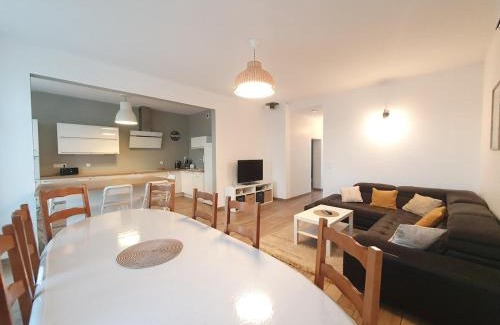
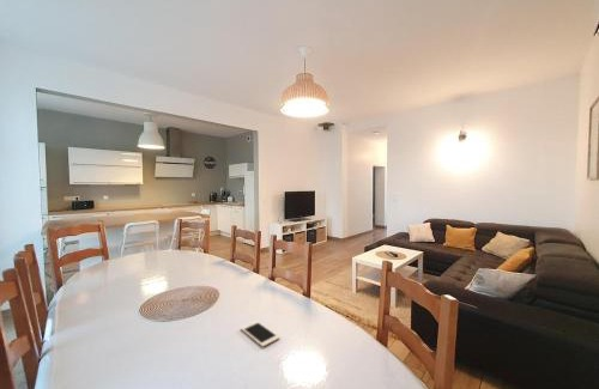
+ cell phone [240,320,280,348]
